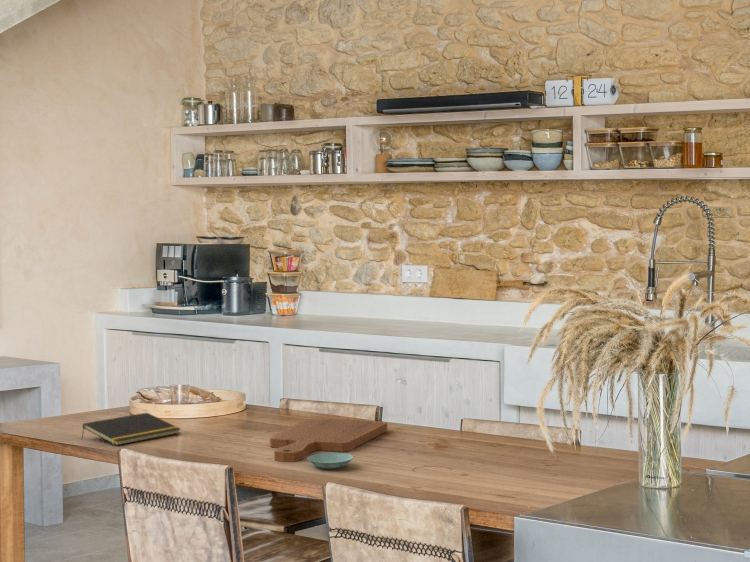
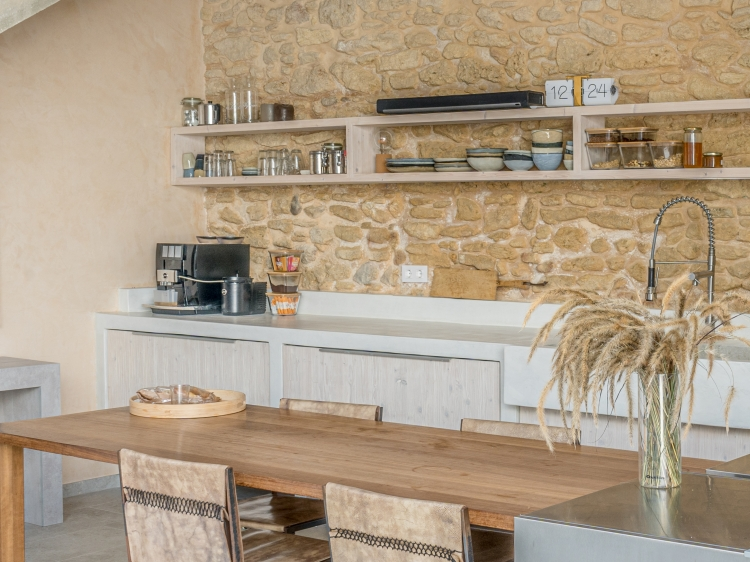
- notepad [81,412,181,447]
- saucer [306,452,354,470]
- cutting board [269,418,388,463]
